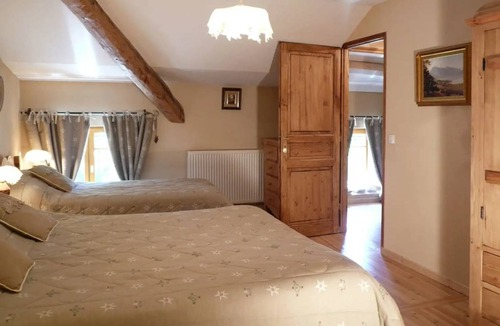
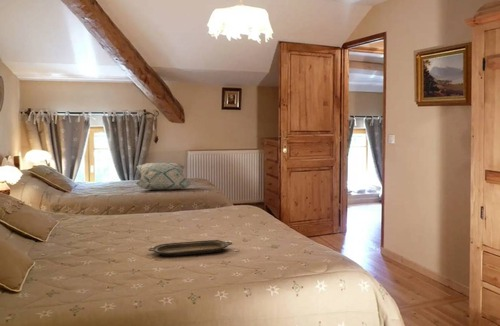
+ serving tray [147,239,233,257]
+ decorative pillow [134,162,192,191]
